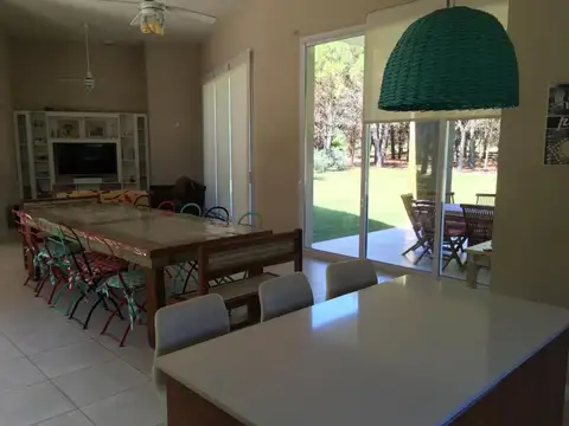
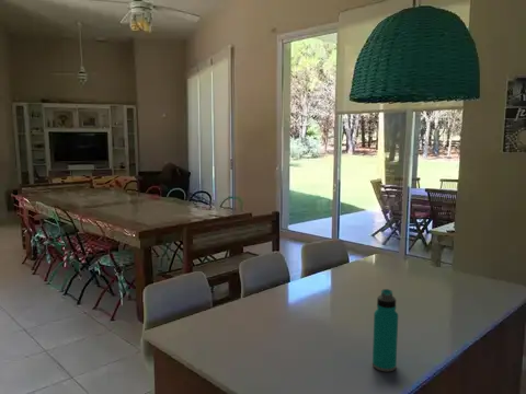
+ water bottle [371,288,399,372]
